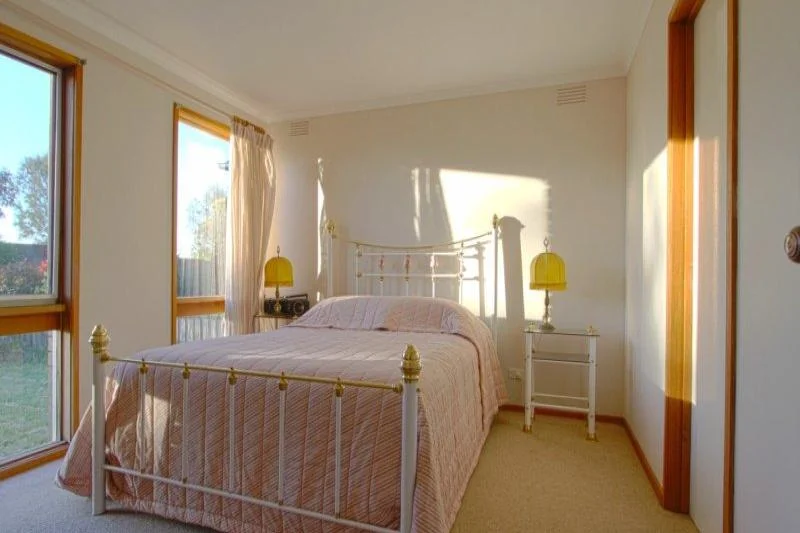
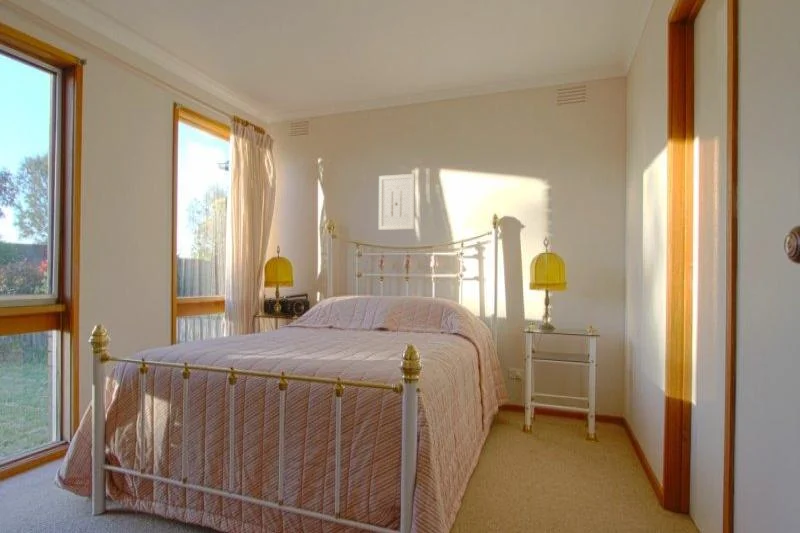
+ wall art [378,173,415,231]
